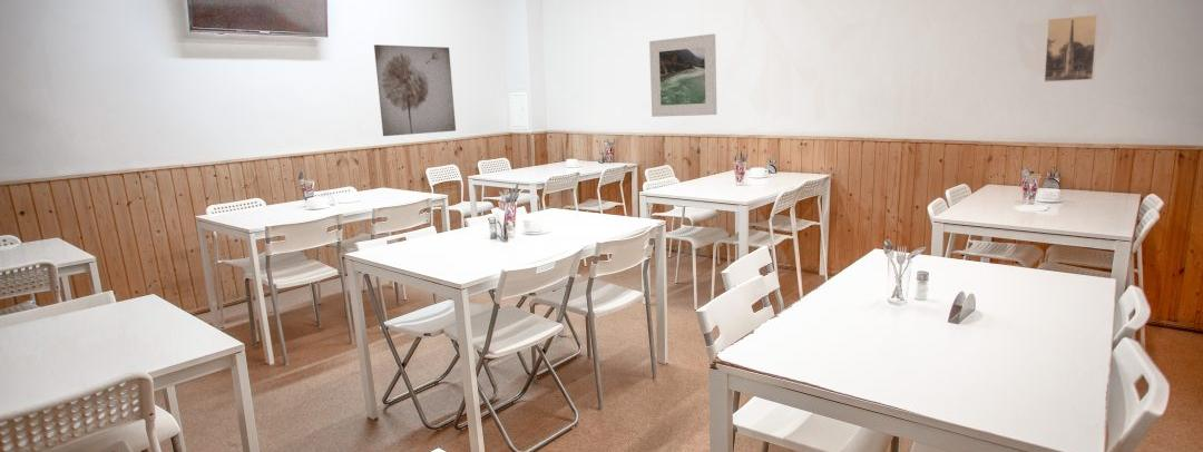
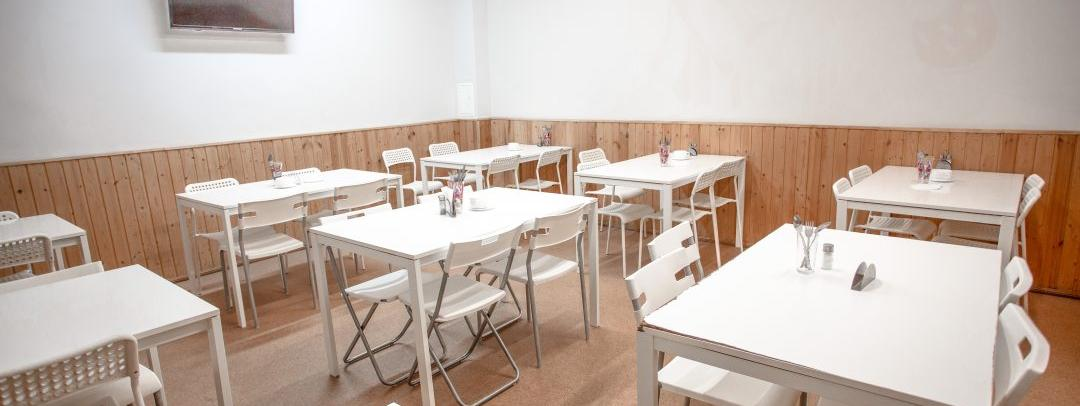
- wall art [373,43,457,137]
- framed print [648,32,718,118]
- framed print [1043,13,1099,83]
